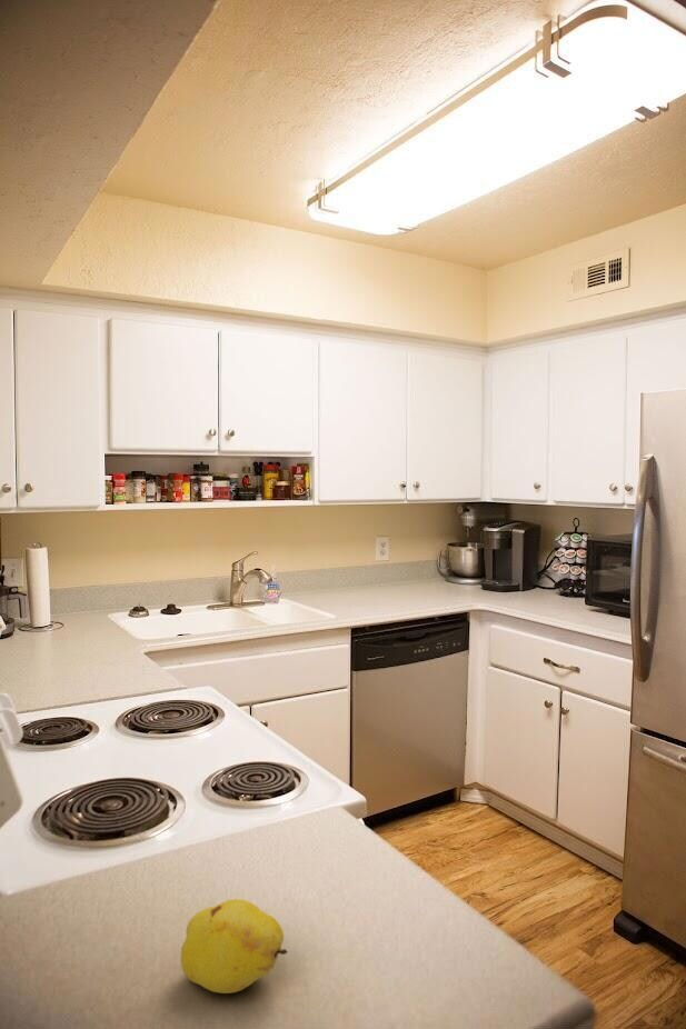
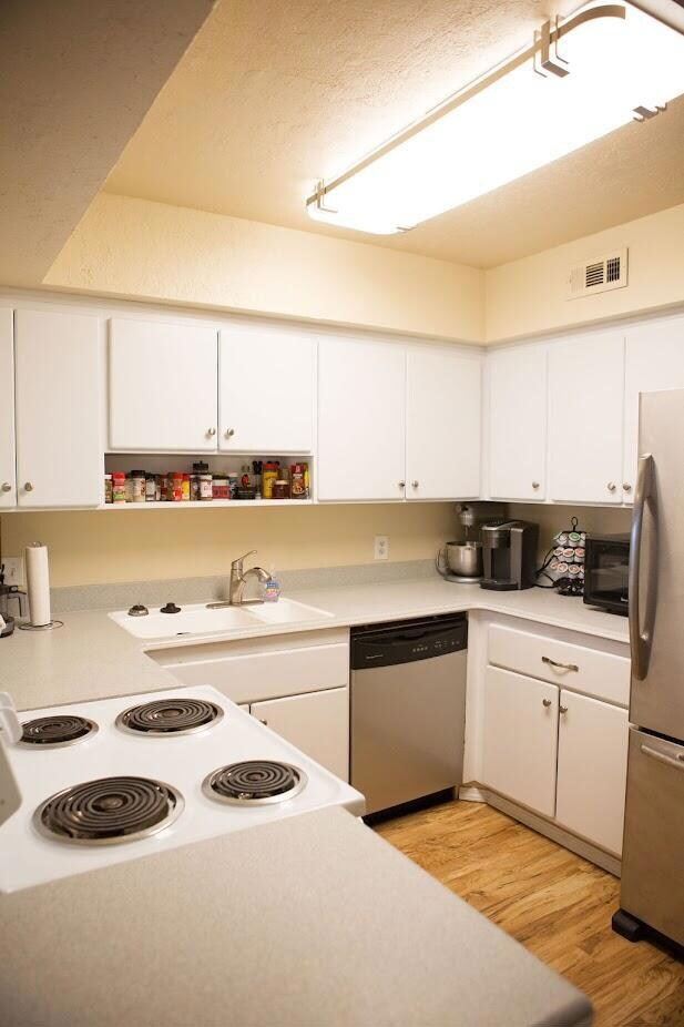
- fruit [180,898,289,995]
